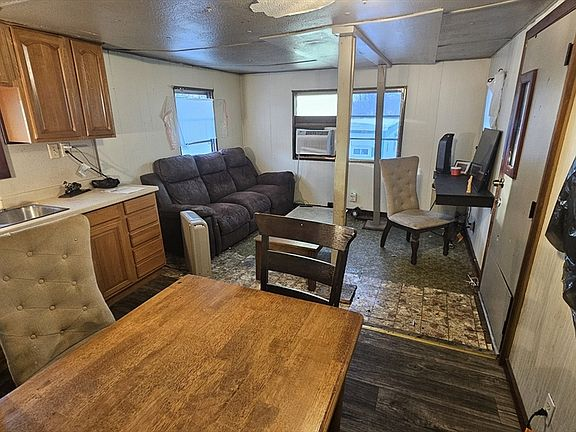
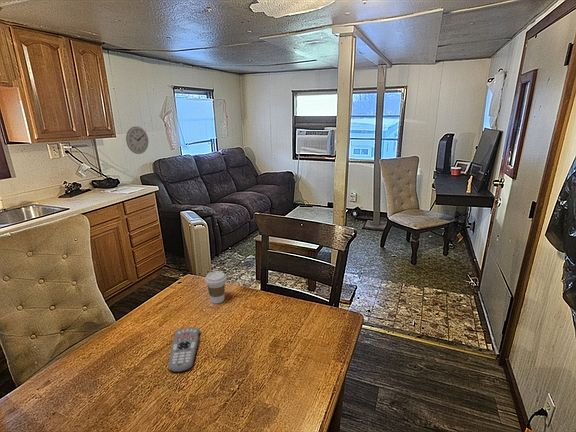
+ coffee cup [204,270,227,305]
+ wall clock [125,125,149,155]
+ remote control [167,327,201,373]
